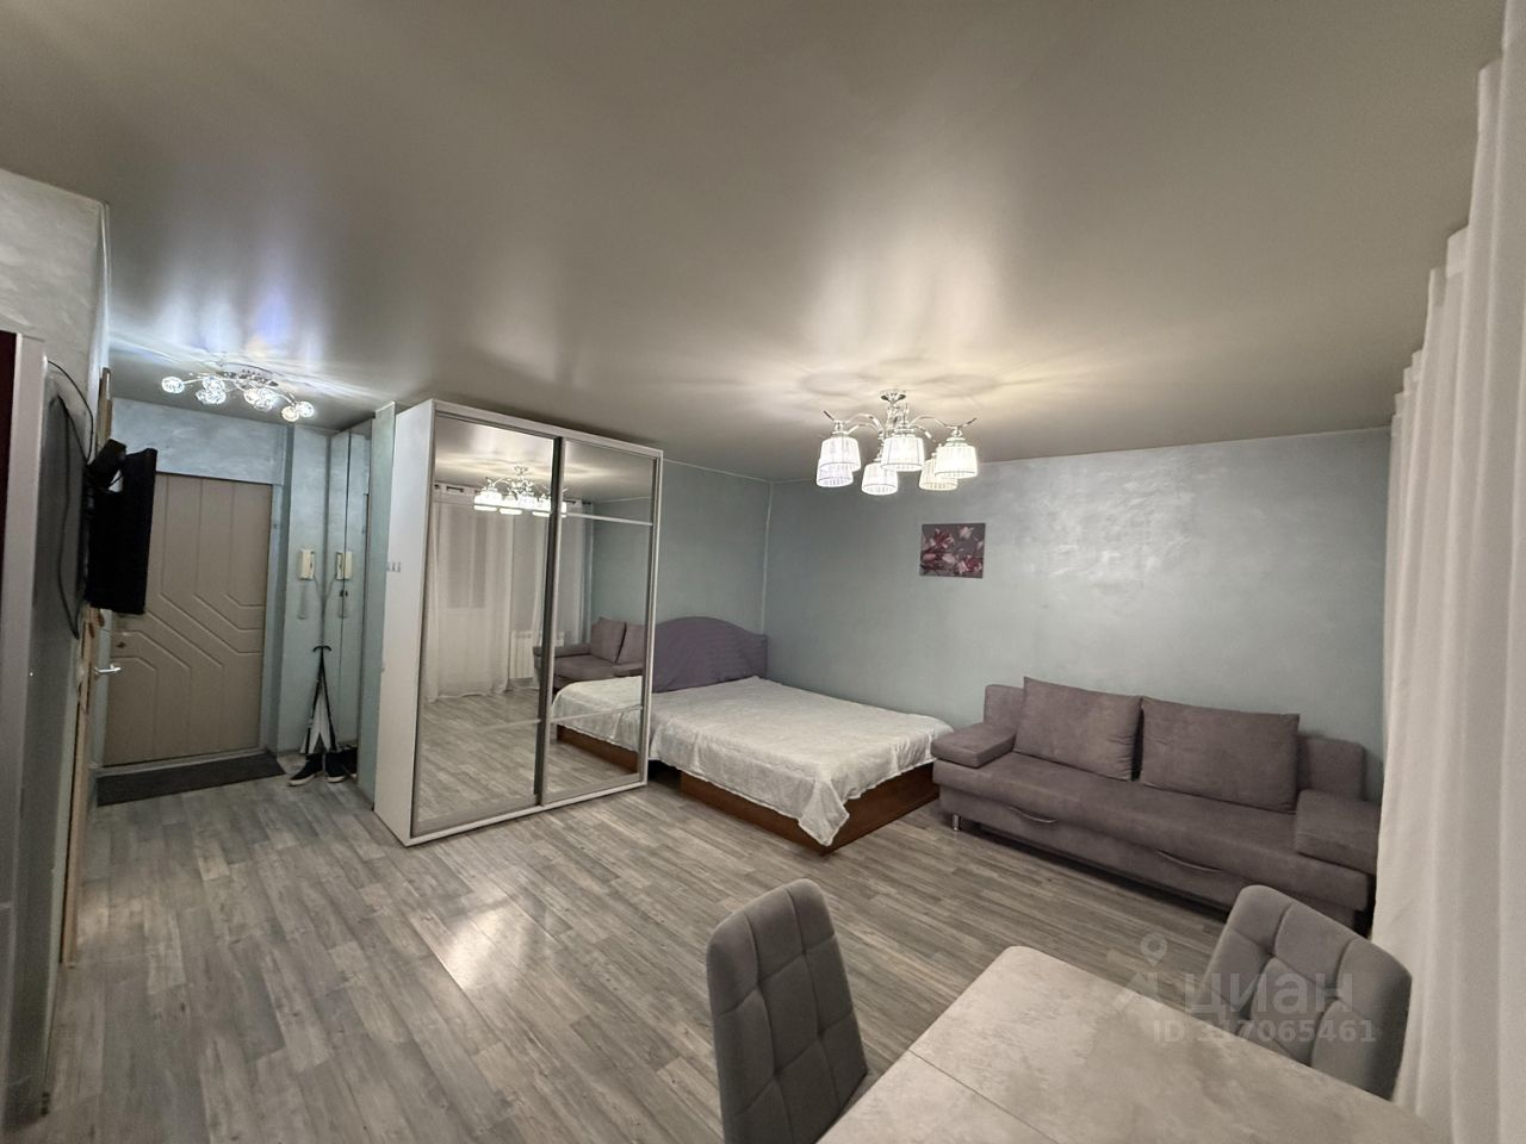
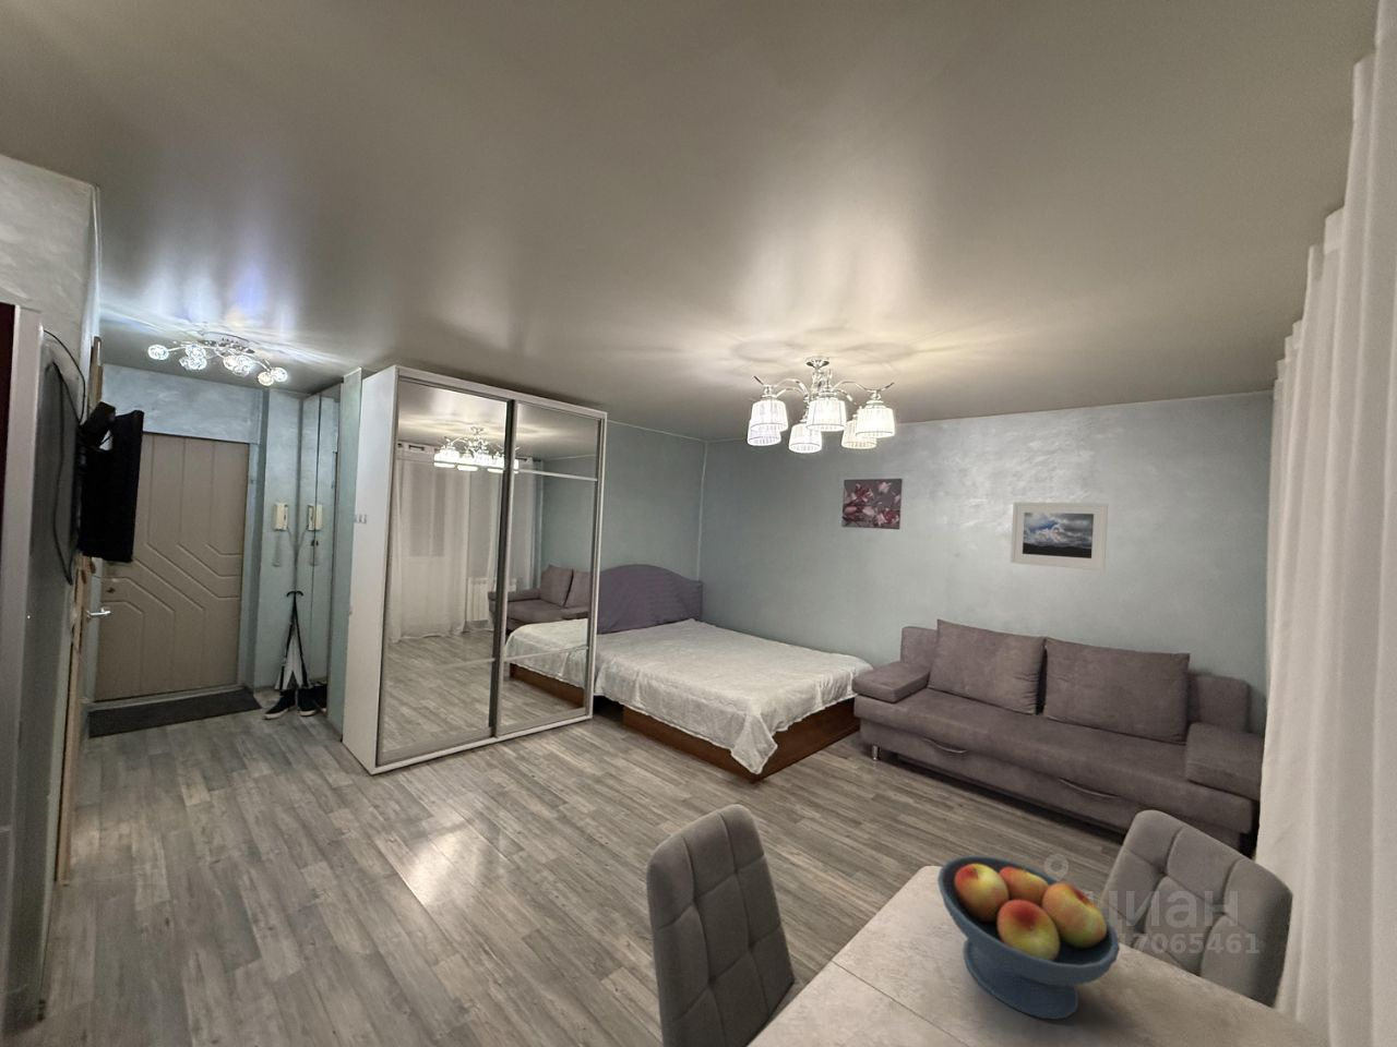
+ fruit bowl [936,853,1121,1021]
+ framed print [1010,502,1109,572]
